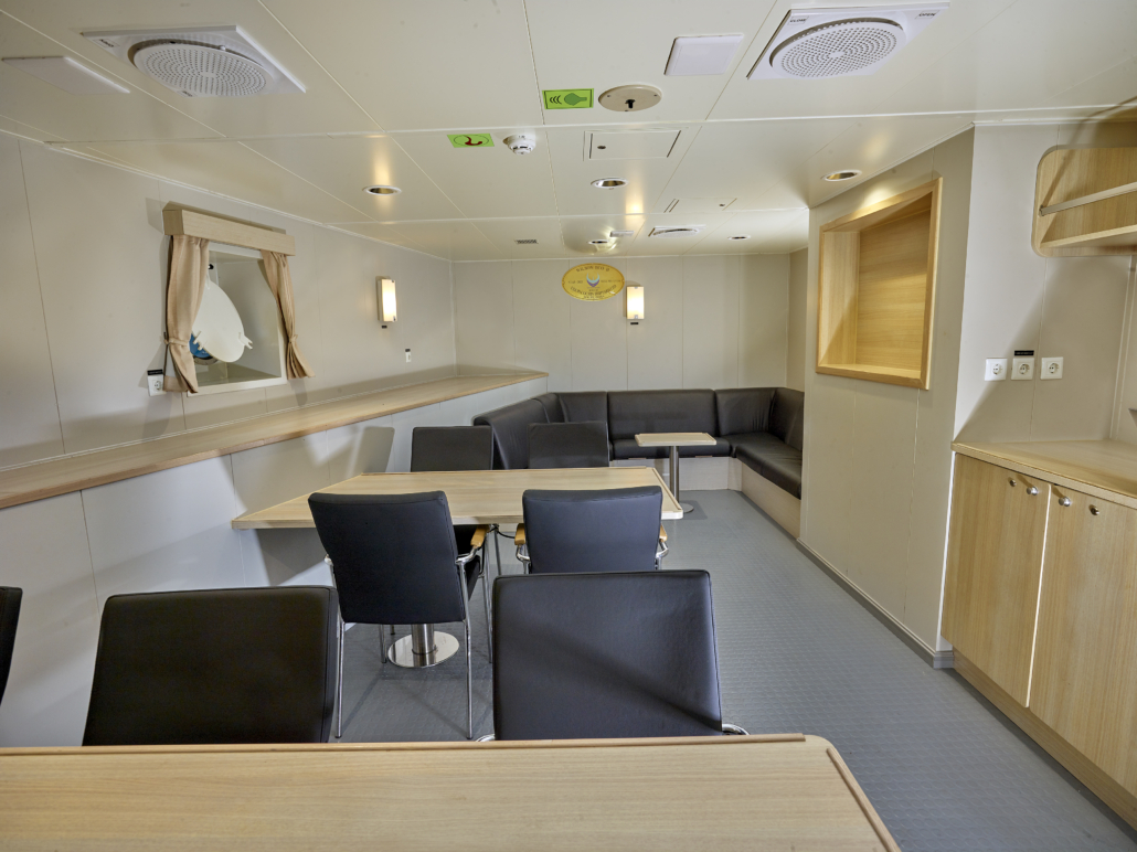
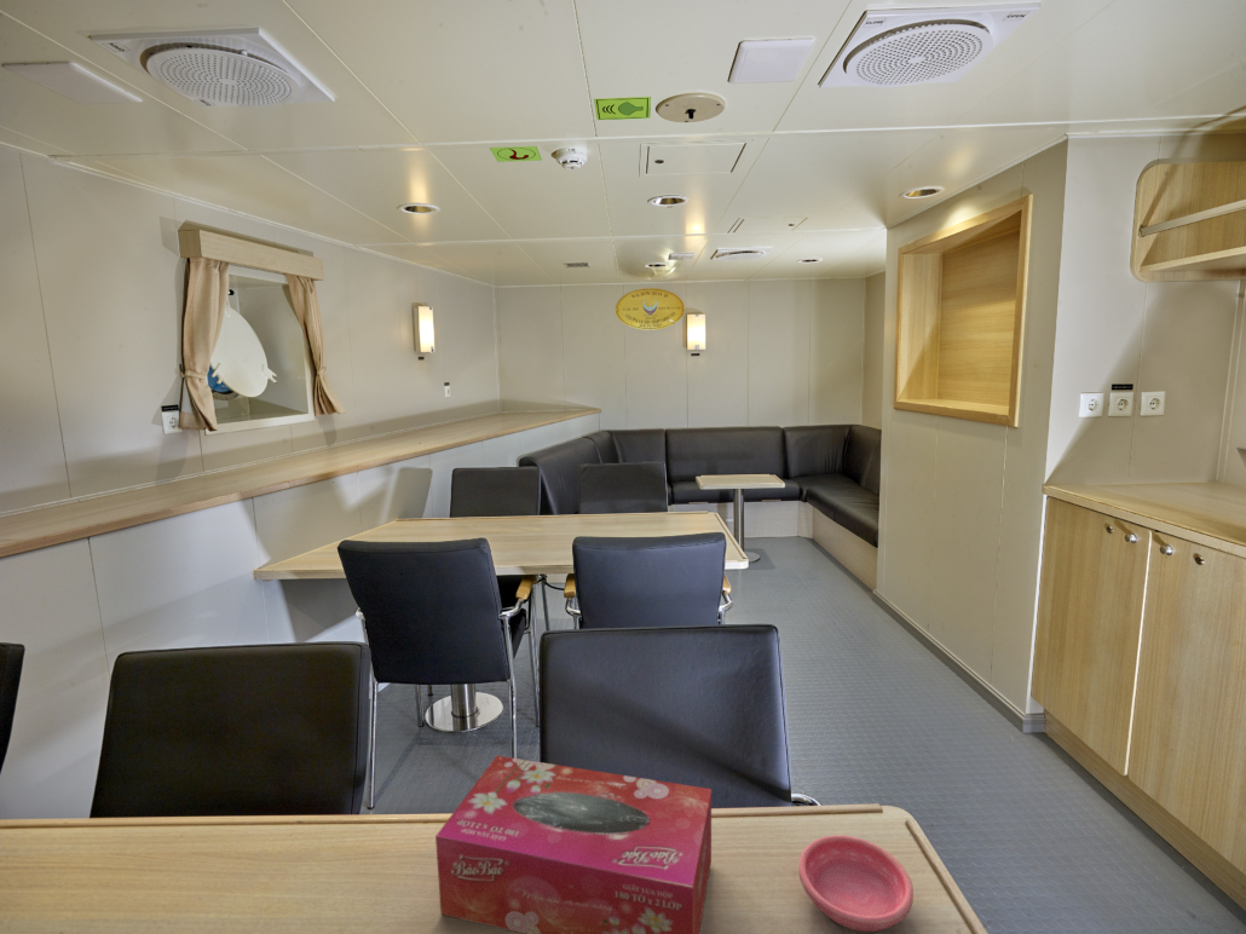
+ saucer [797,835,915,933]
+ tissue box [434,755,713,934]
